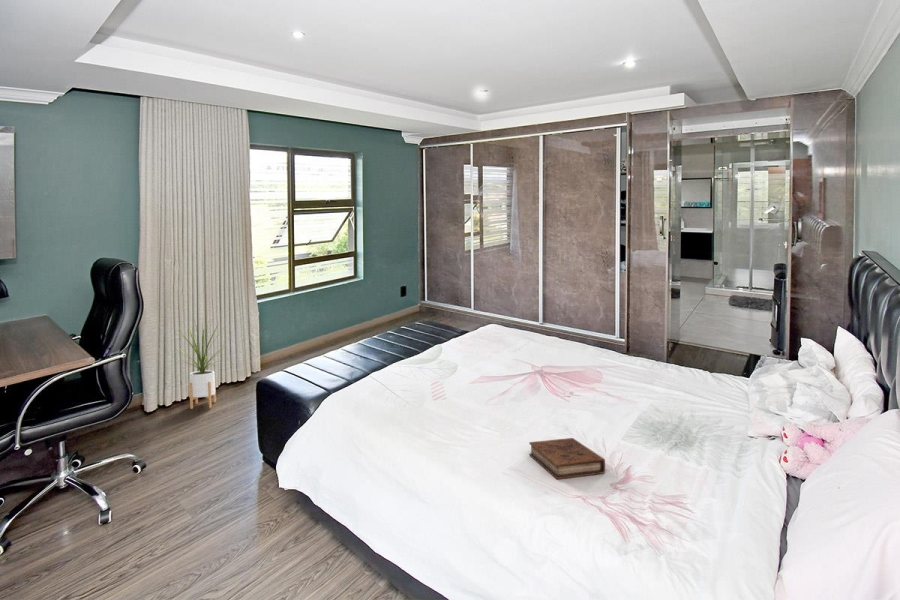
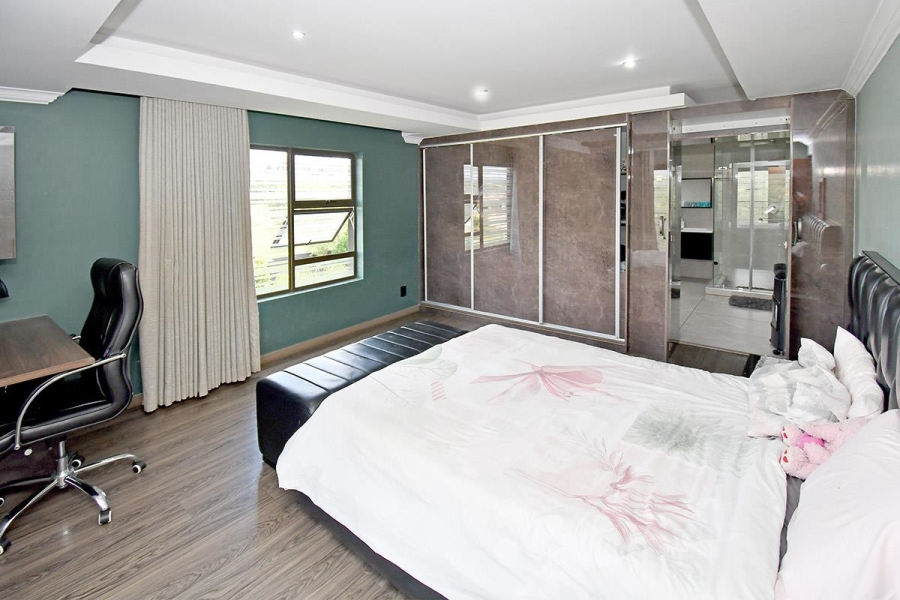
- house plant [177,317,225,410]
- book [528,437,606,480]
